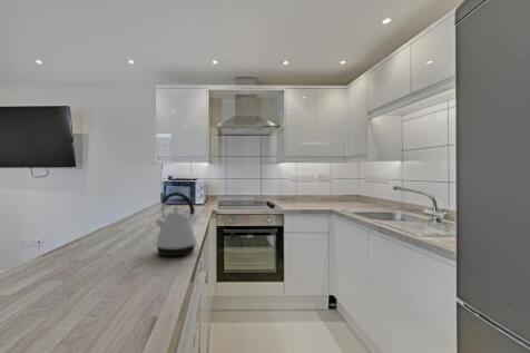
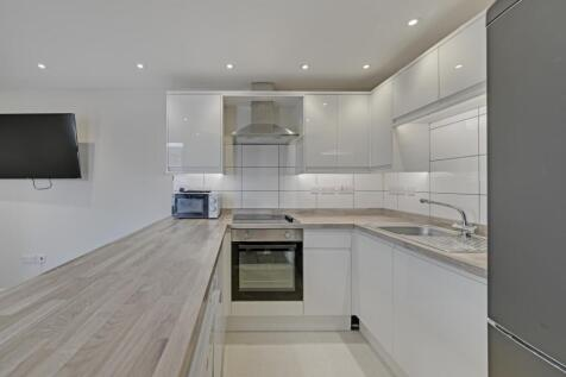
- kettle [155,192,198,257]
